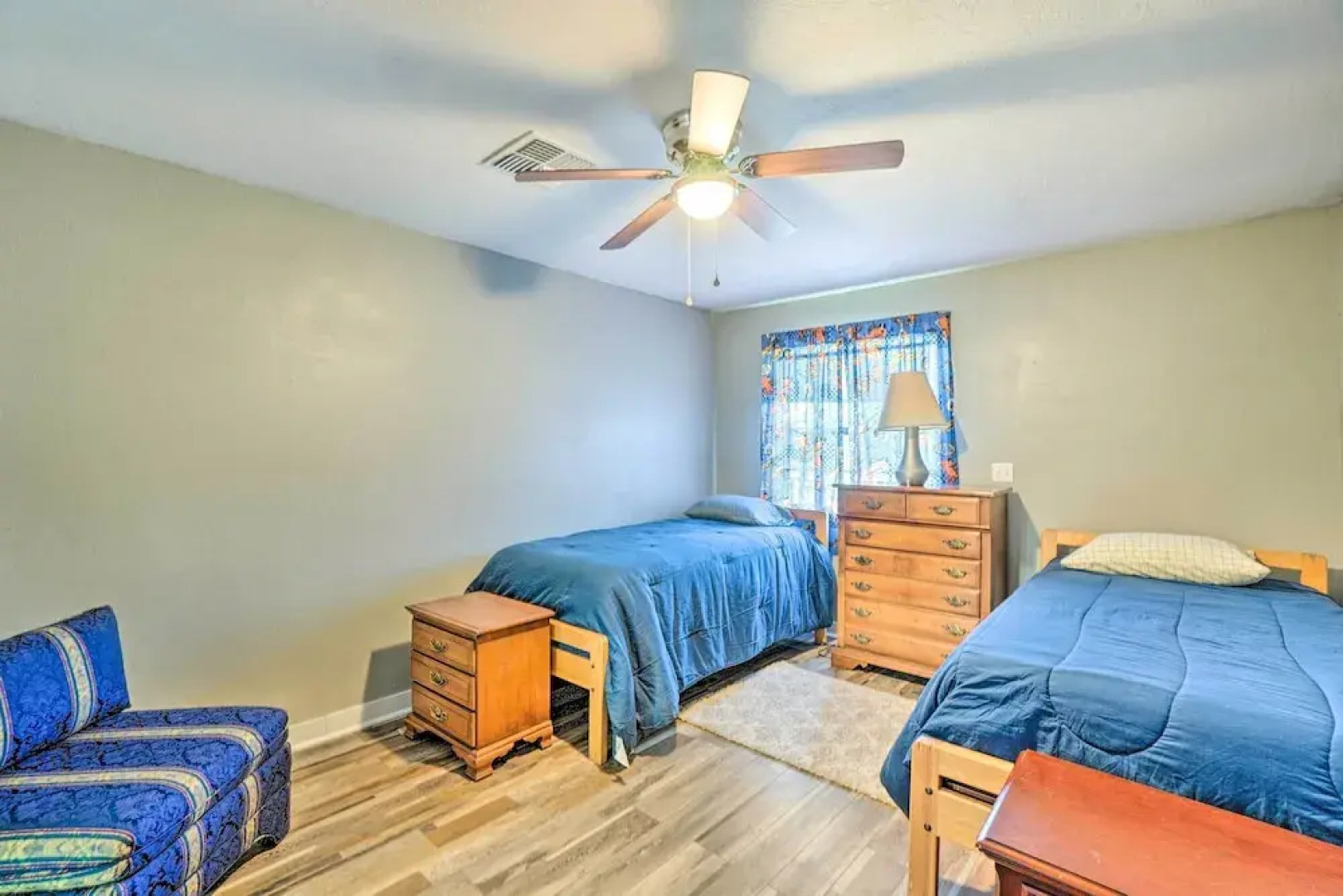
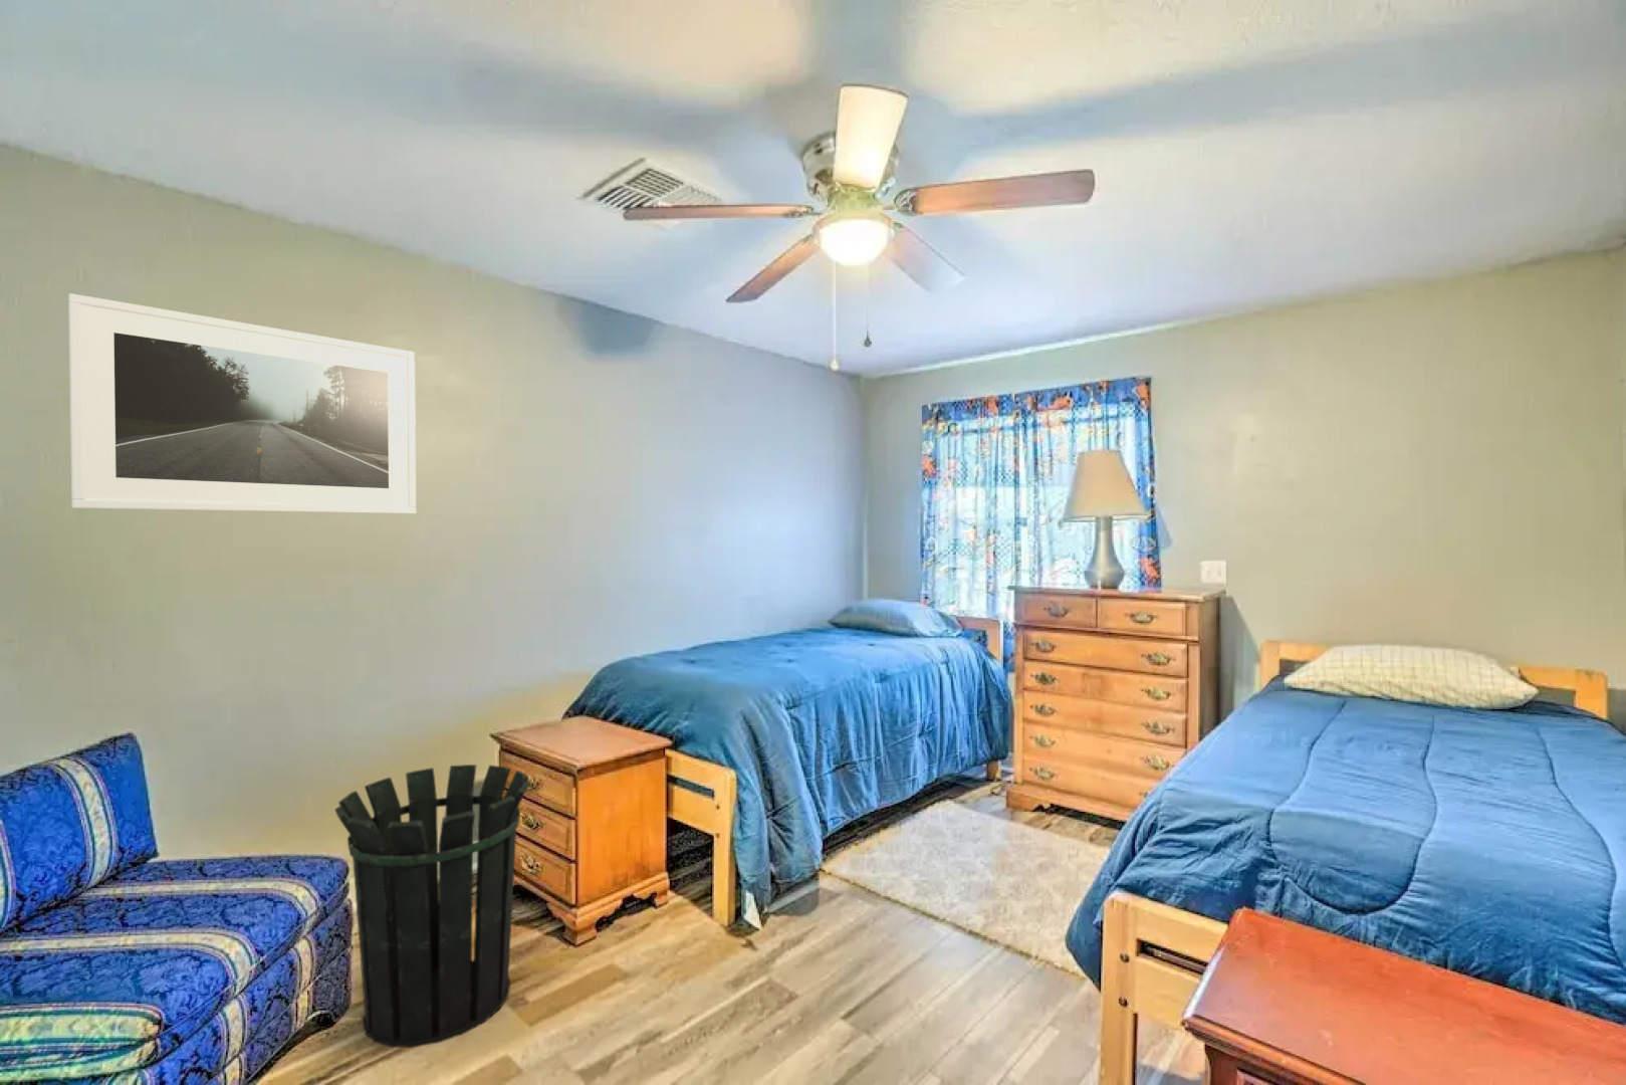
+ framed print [68,292,416,516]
+ waste bin [333,764,530,1047]
